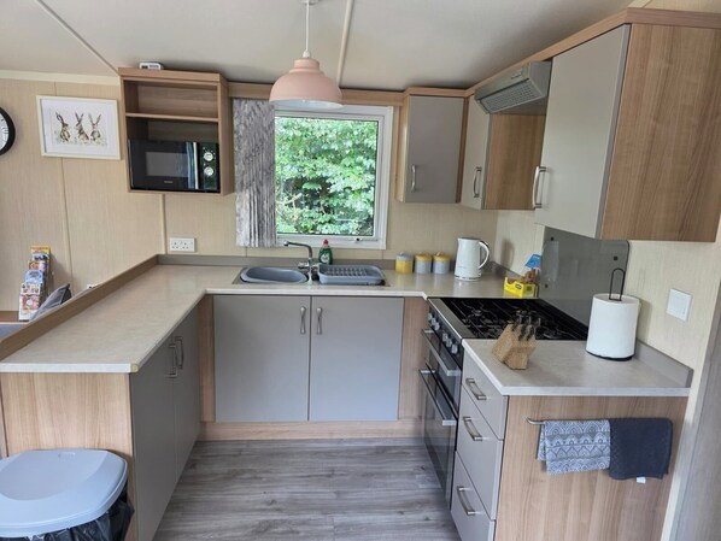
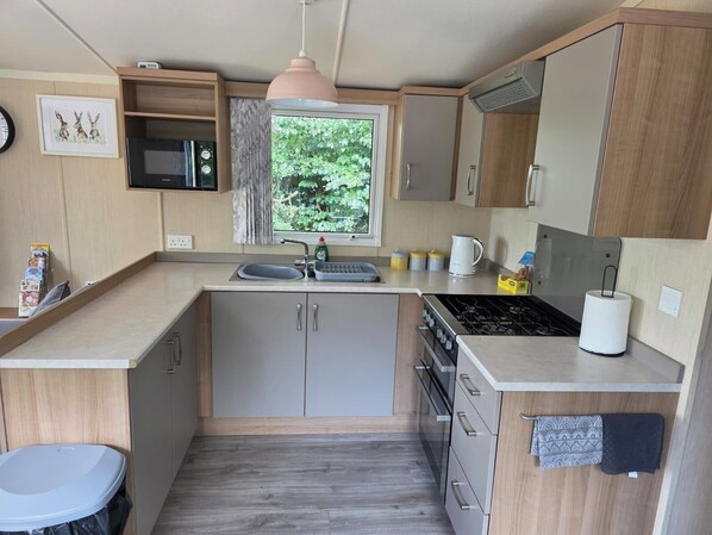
- knife block [491,314,541,370]
